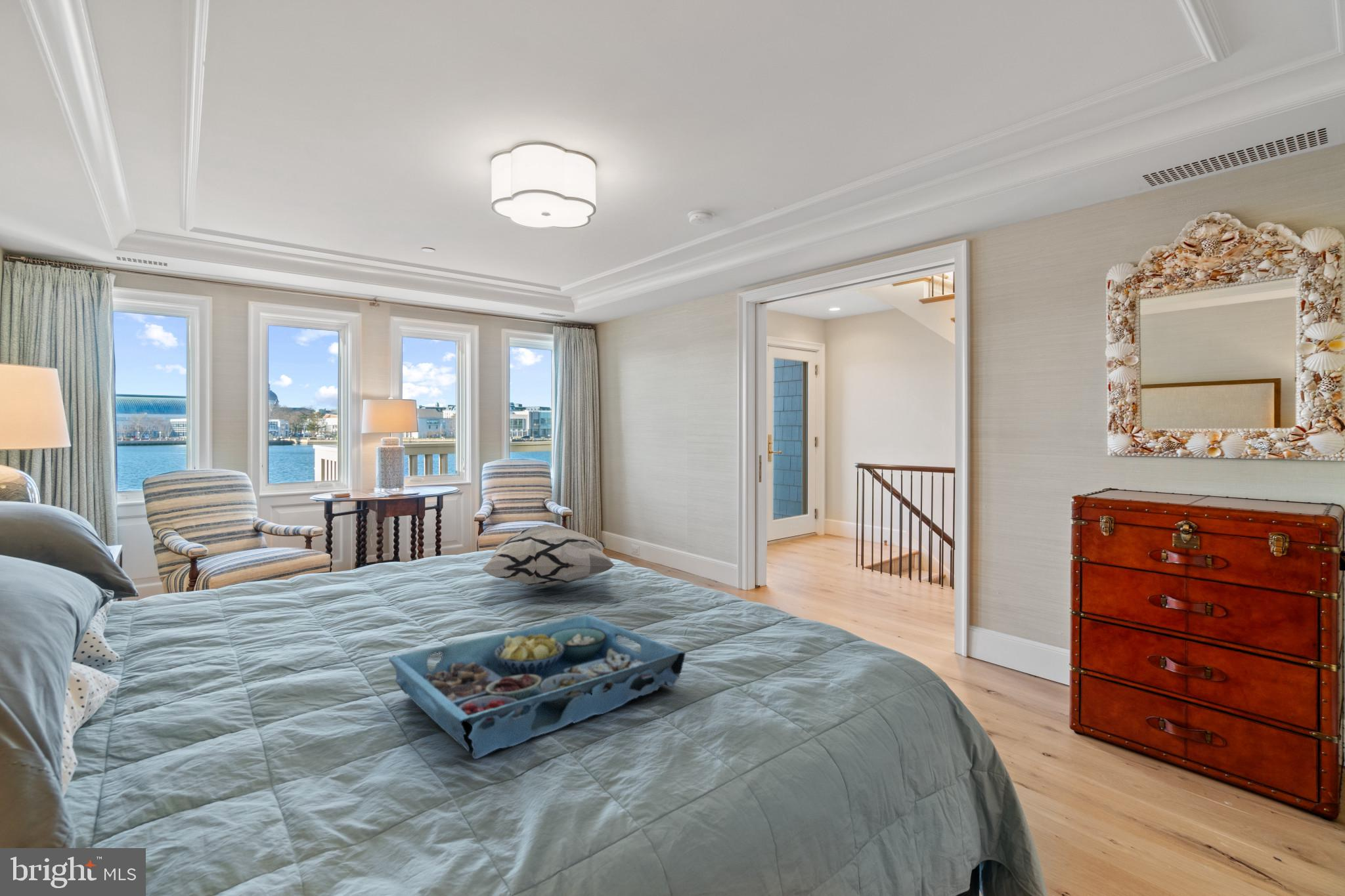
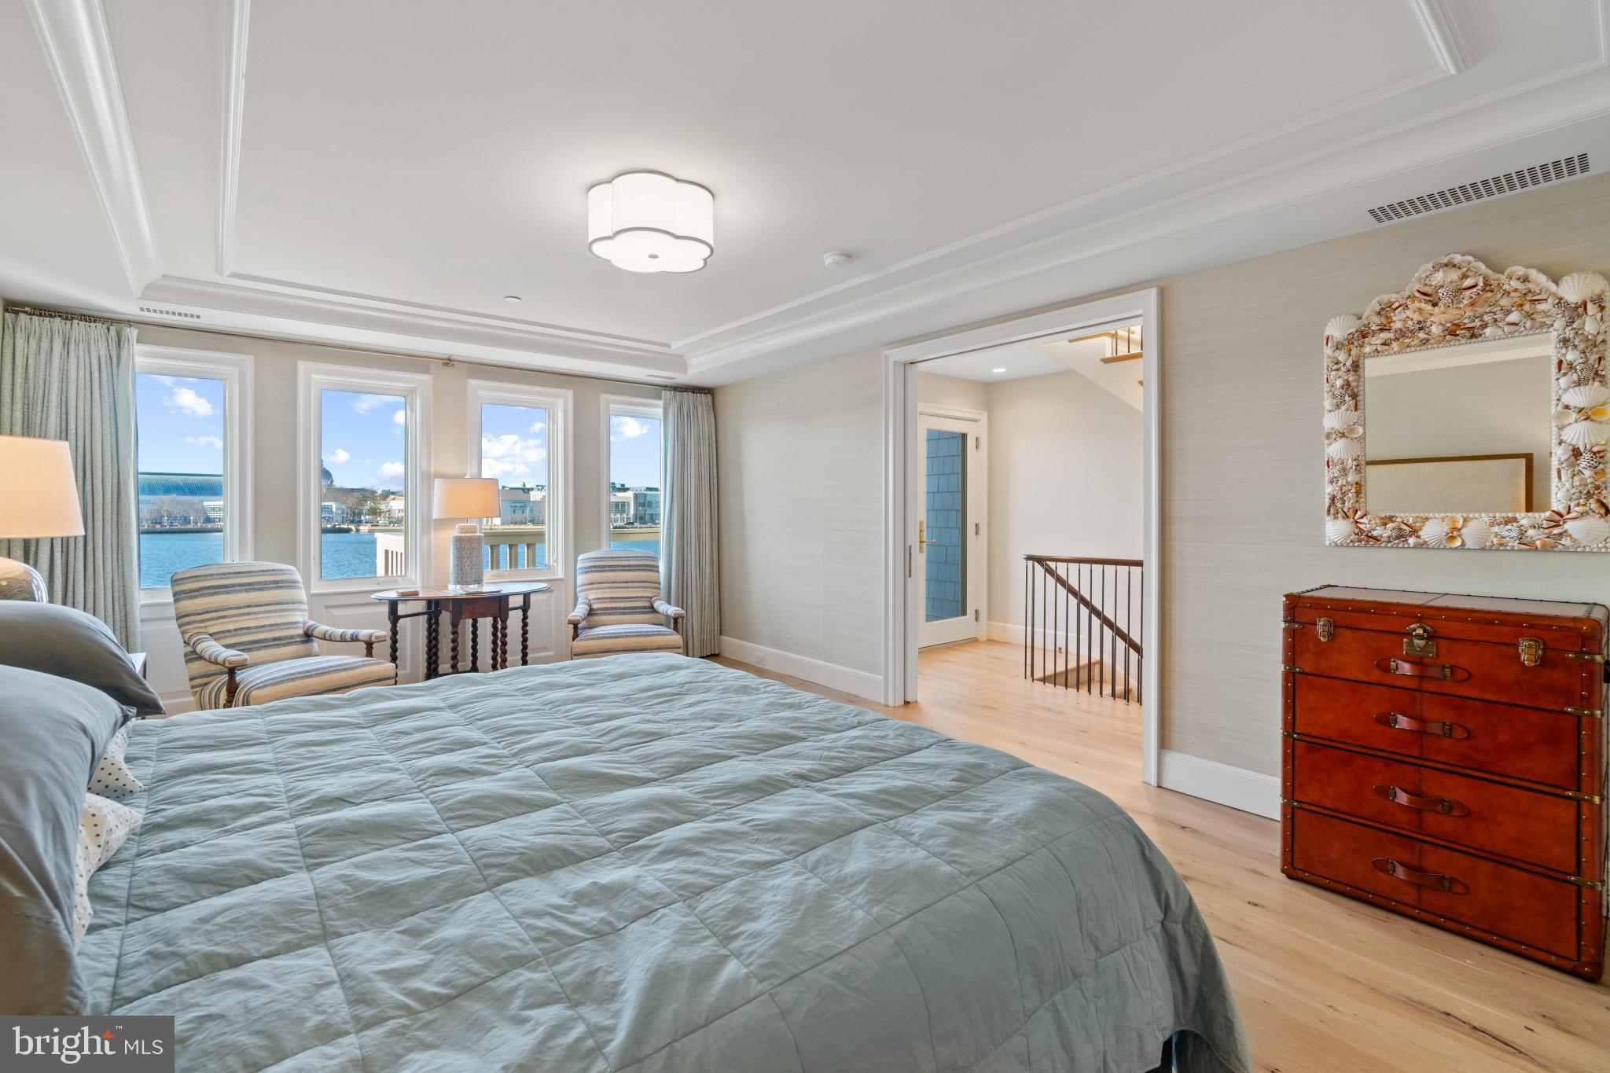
- serving tray [387,614,686,759]
- decorative pillow [481,524,616,587]
